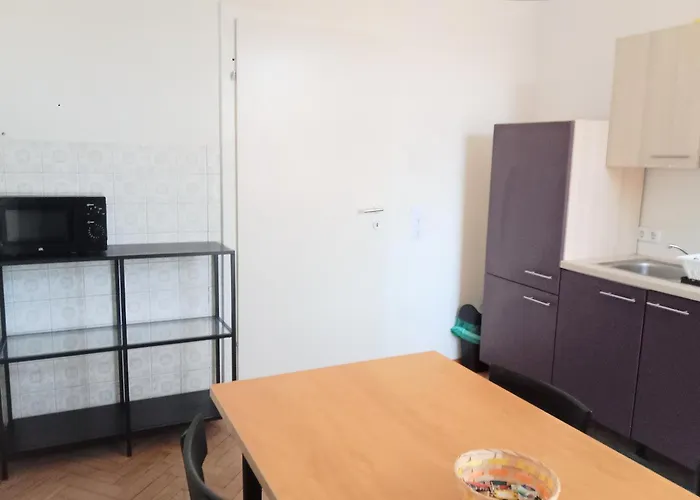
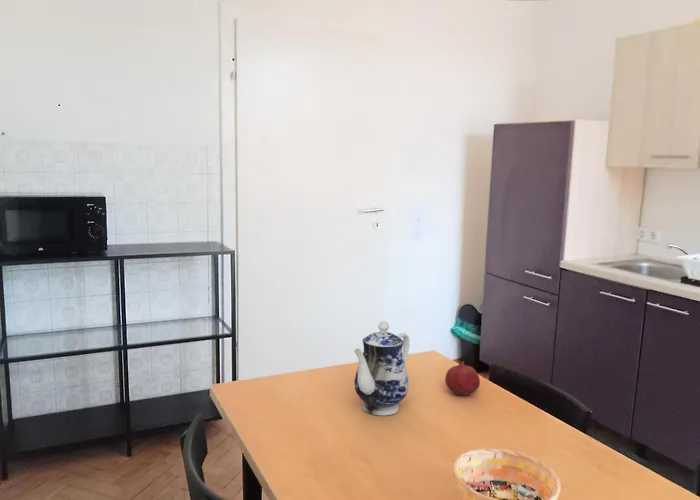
+ fruit [444,360,481,396]
+ teapot [353,320,410,416]
